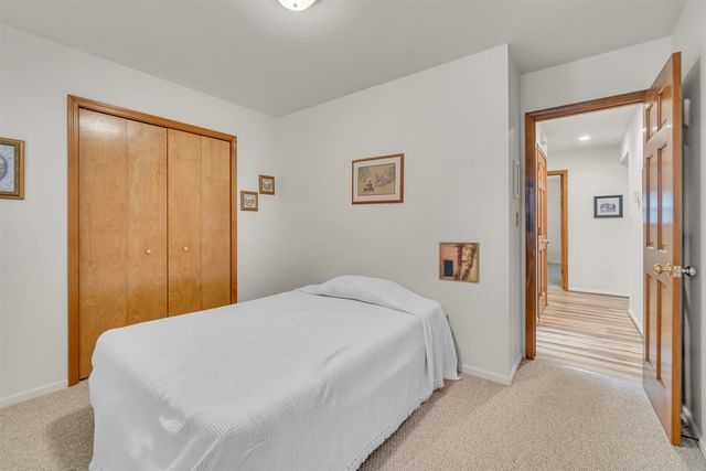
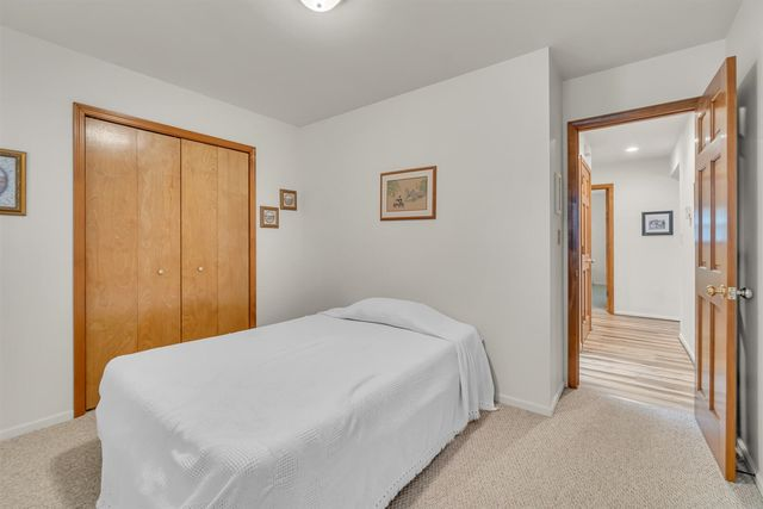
- wall art [438,242,481,285]
